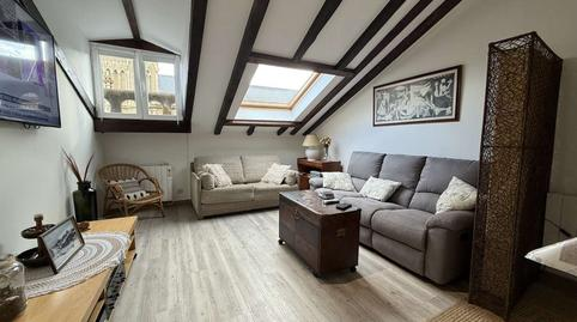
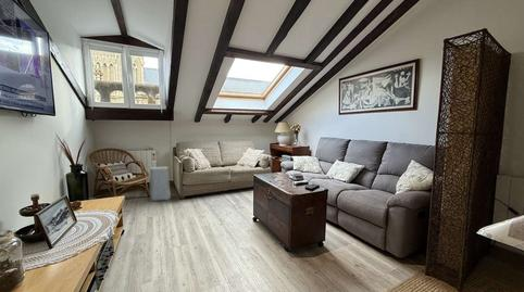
+ air purifier [149,165,172,202]
